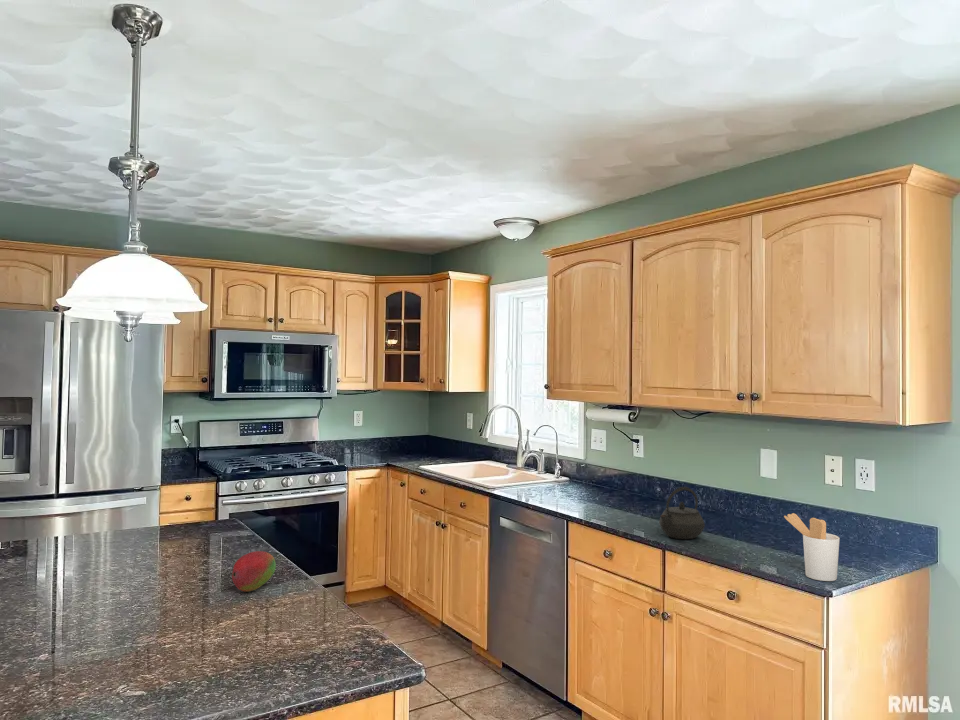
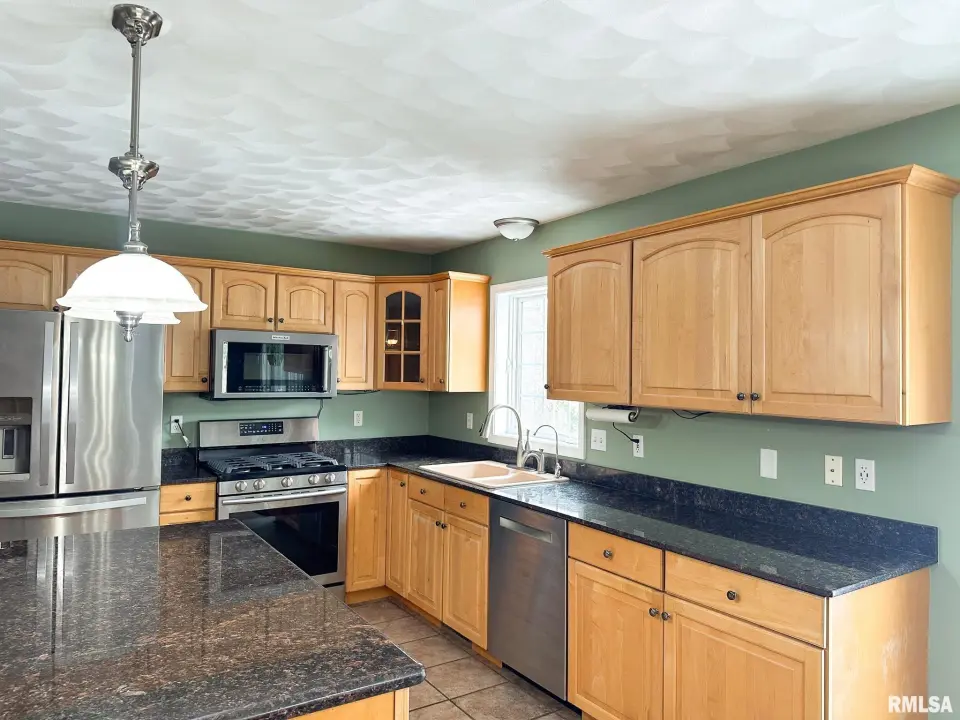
- kettle [658,486,706,540]
- utensil holder [783,512,841,582]
- fruit [231,550,277,593]
